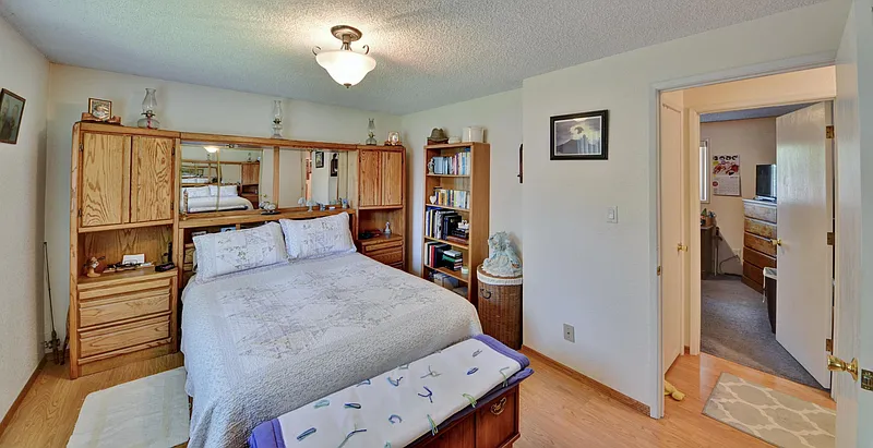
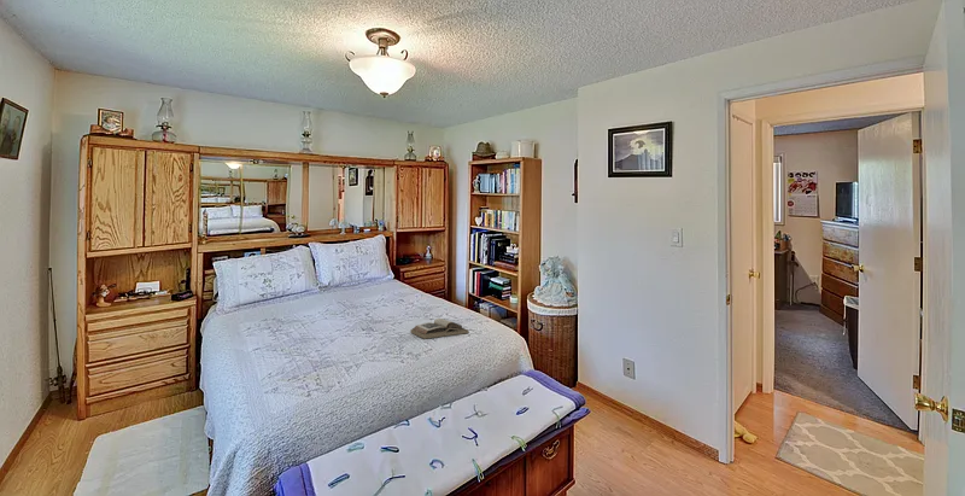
+ book [409,317,470,340]
